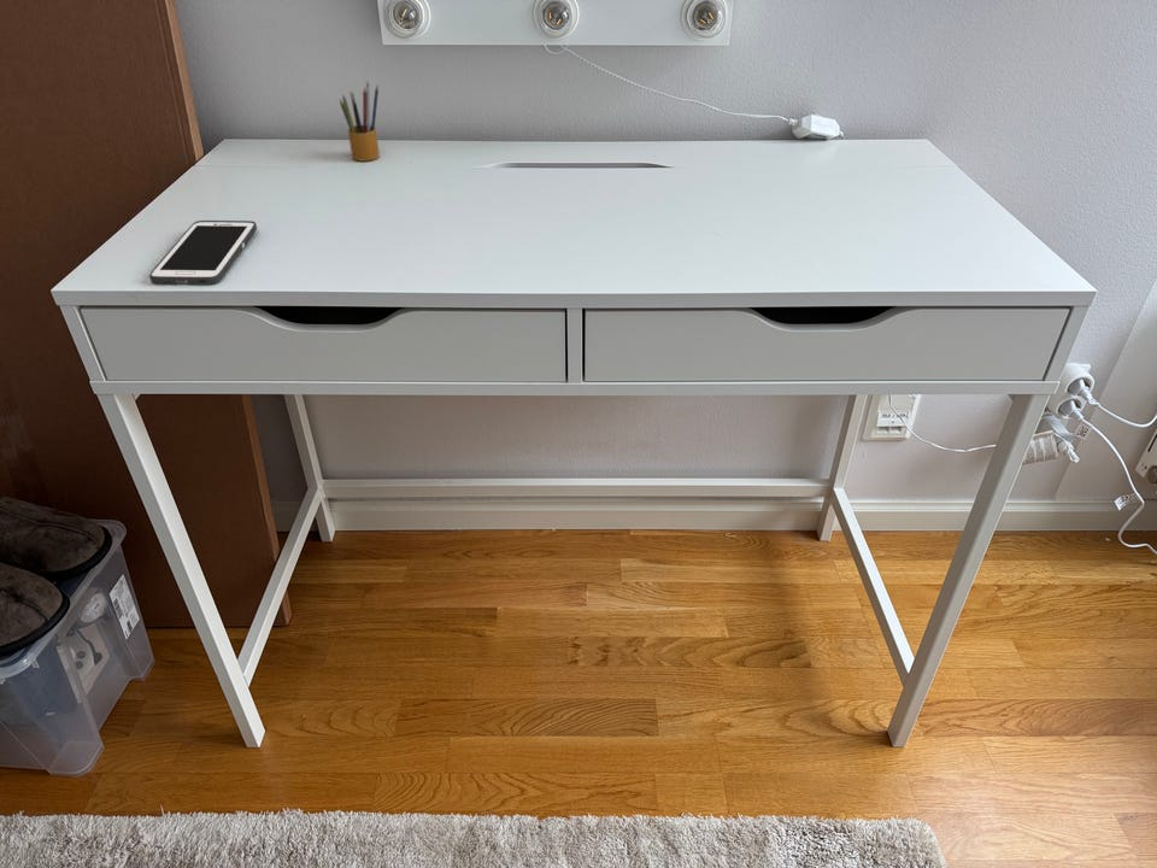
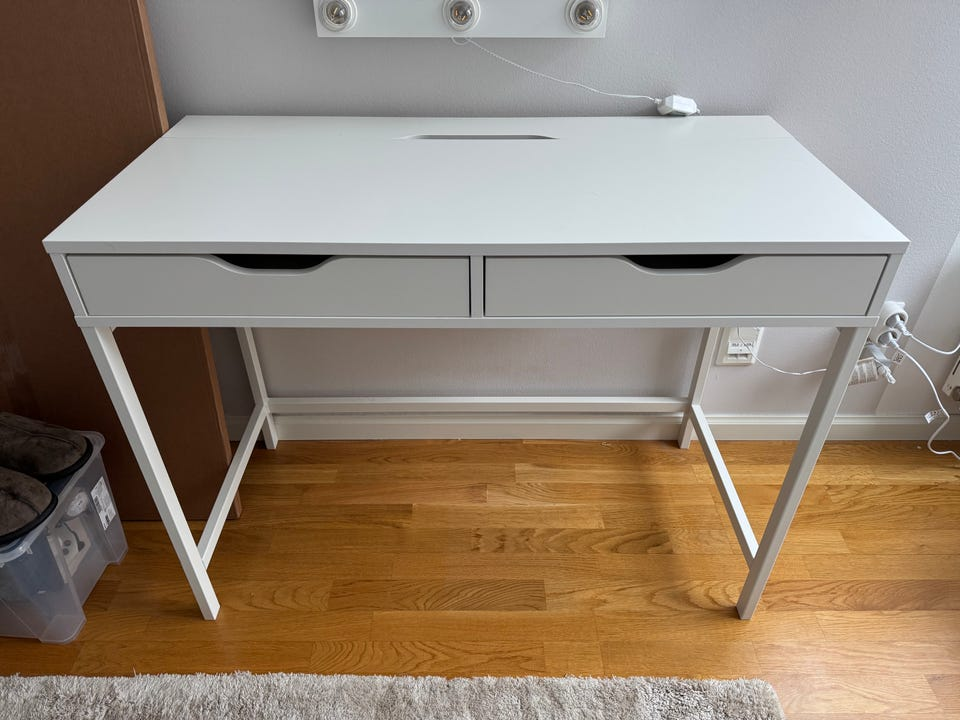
- pencil box [339,81,381,163]
- cell phone [148,219,258,286]
